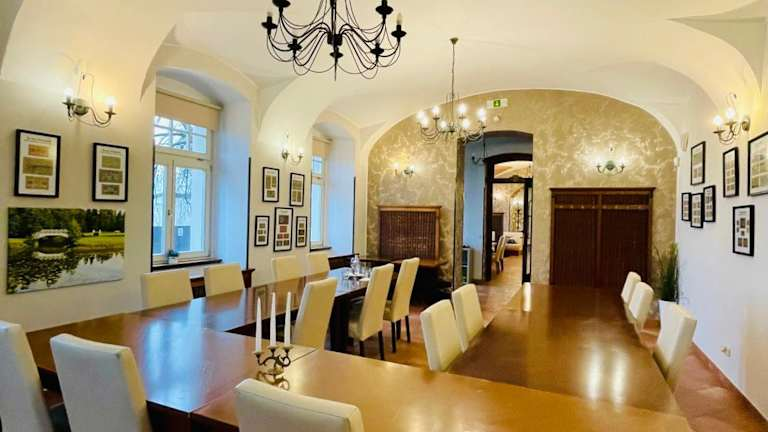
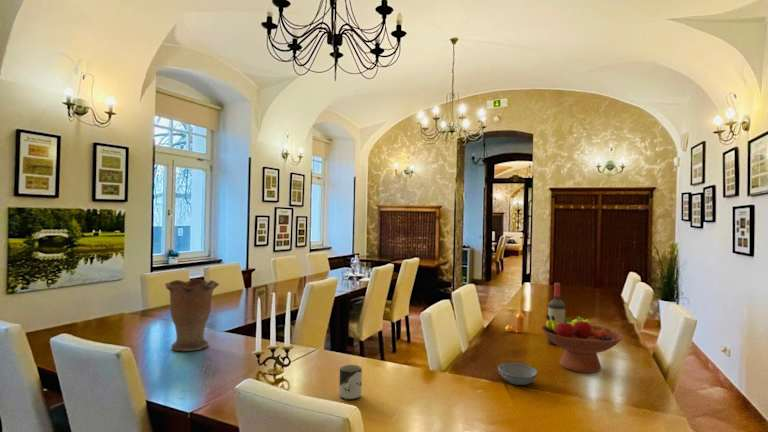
+ vase [164,278,220,352]
+ bowl [497,362,539,386]
+ cup [338,364,363,401]
+ pepper shaker [504,312,525,333]
+ wine bottle [547,282,567,346]
+ fruit bowl [540,314,625,374]
